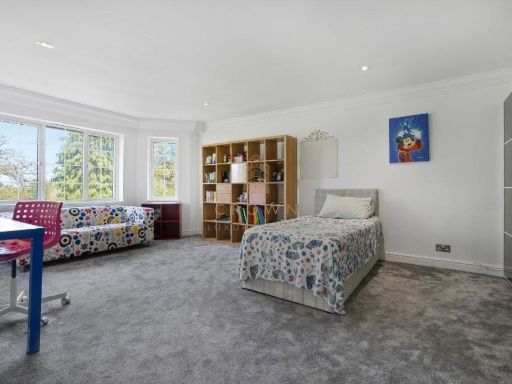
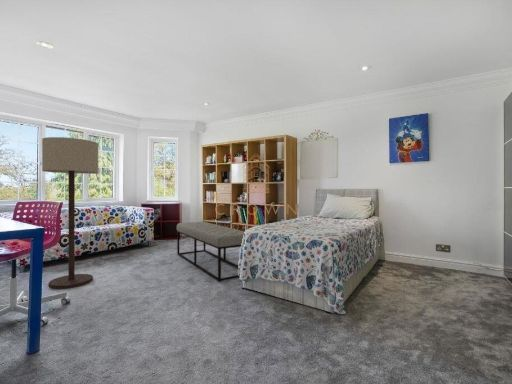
+ bench [176,221,245,283]
+ floor lamp [41,136,99,290]
